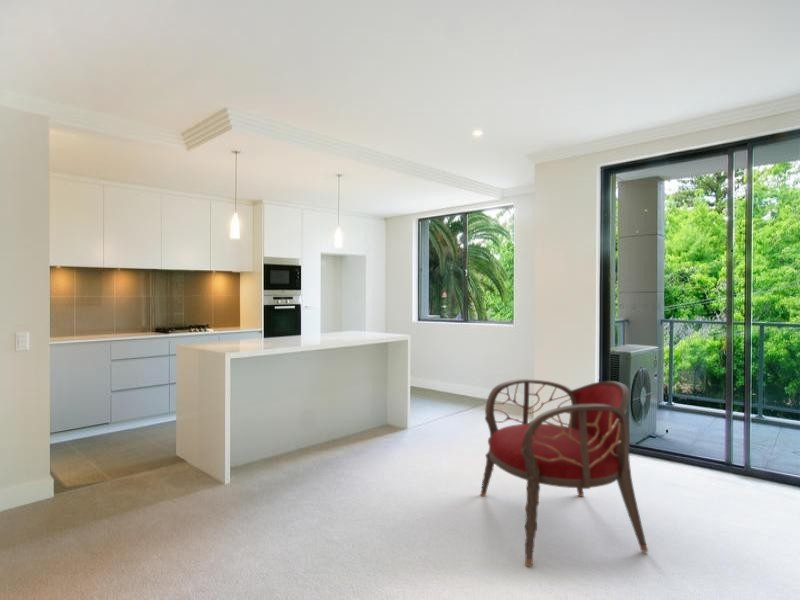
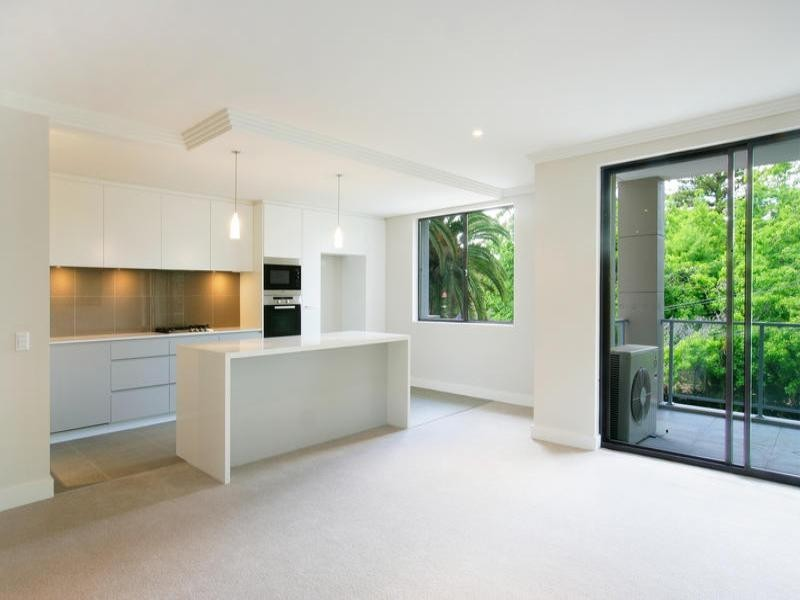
- armchair [479,378,649,567]
